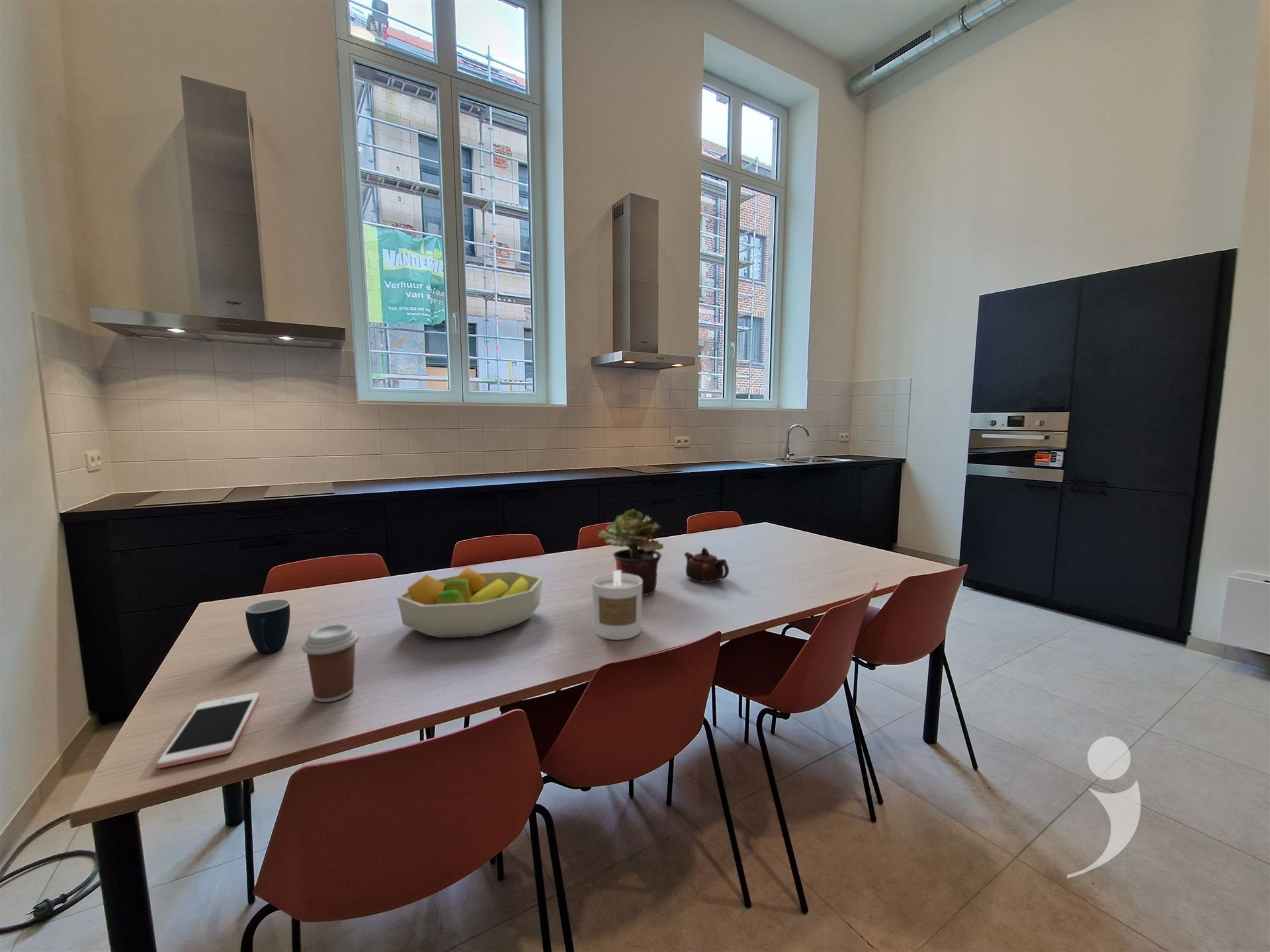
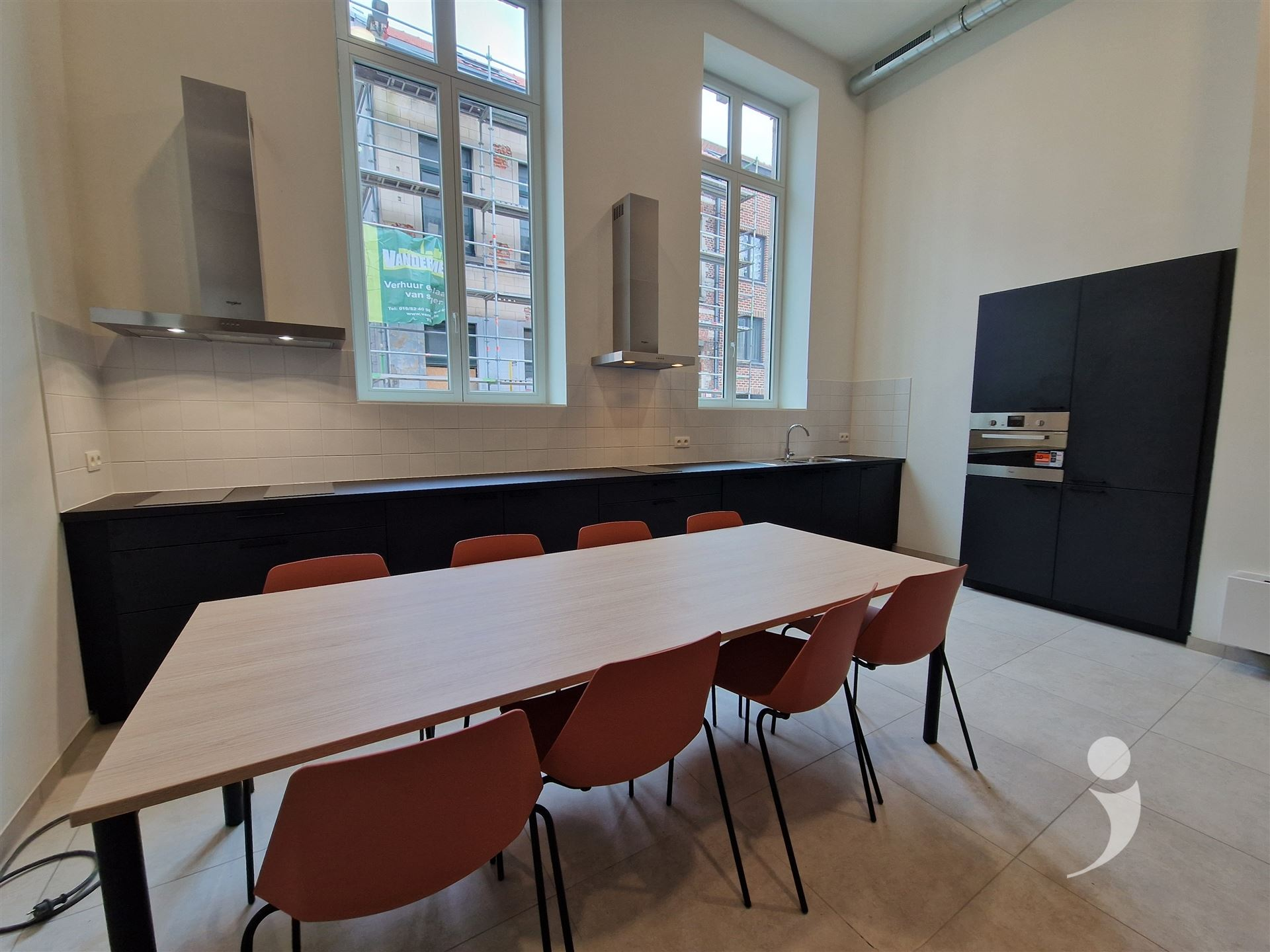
- candle [591,570,643,641]
- mug [245,599,290,654]
- fruit bowl [396,566,544,639]
- cell phone [157,692,260,769]
- potted plant [597,508,664,596]
- teapot [684,547,730,584]
- coffee cup [301,623,360,703]
